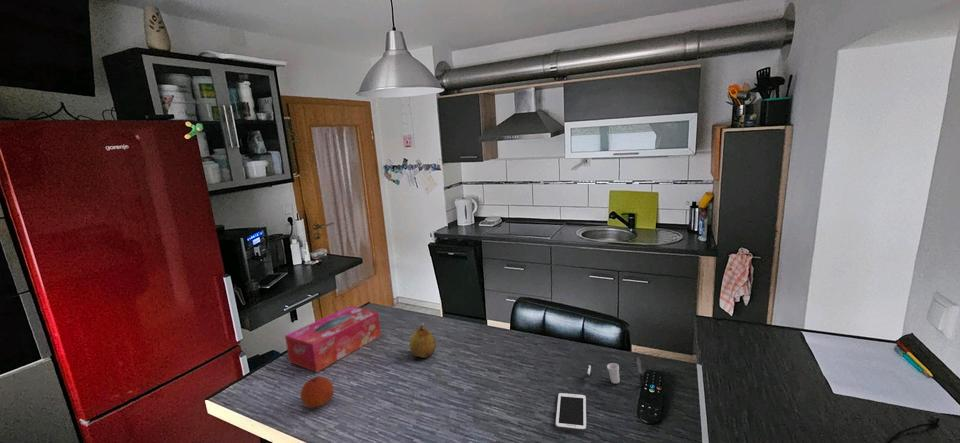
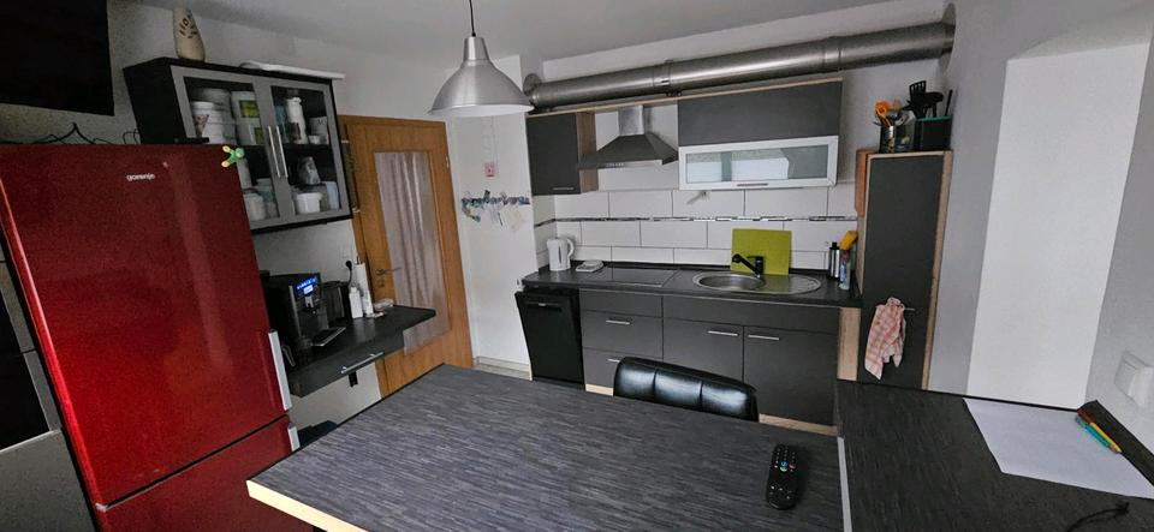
- tissue box [284,305,382,373]
- cell phone [554,391,588,433]
- cup [586,357,645,387]
- fruit [300,376,335,409]
- fruit [409,325,437,359]
